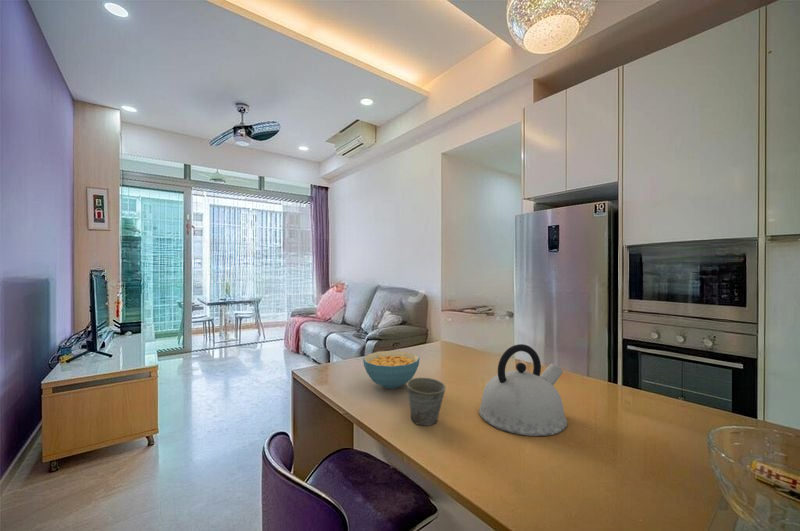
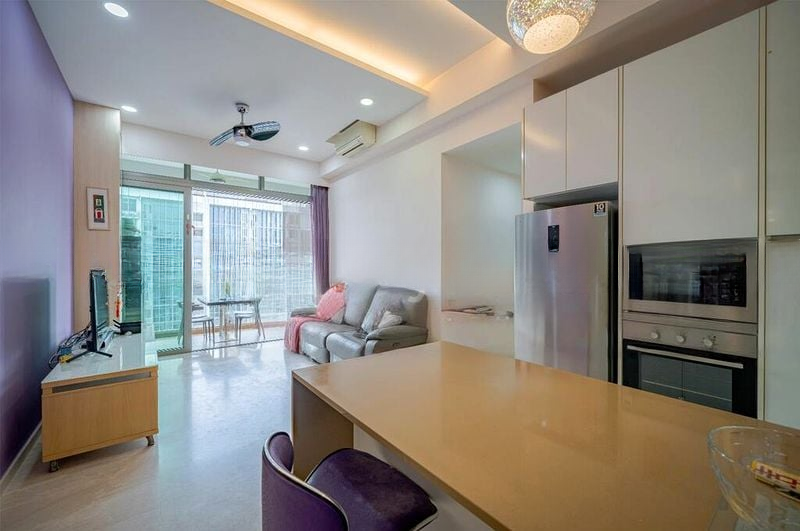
- cereal bowl [362,350,421,389]
- mug [406,377,446,427]
- kettle [478,343,568,437]
